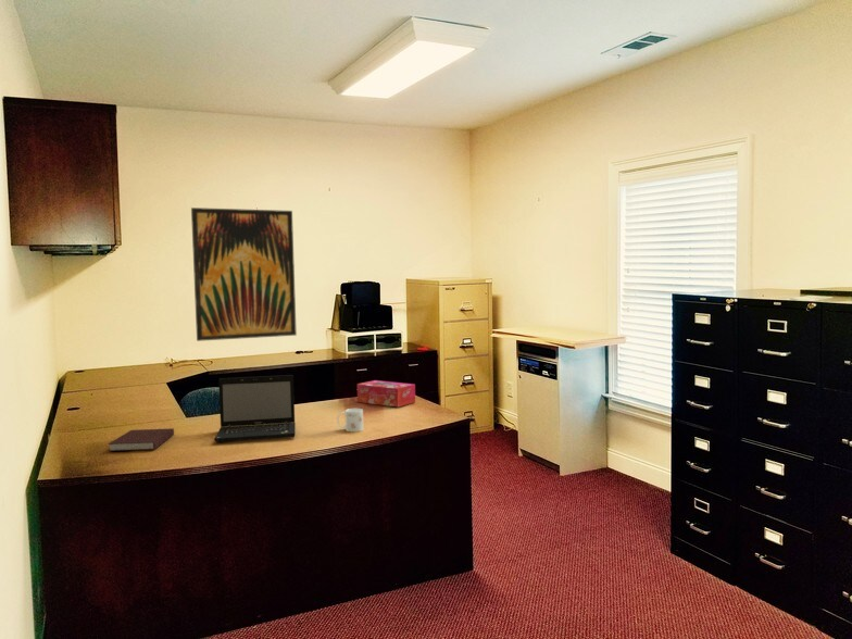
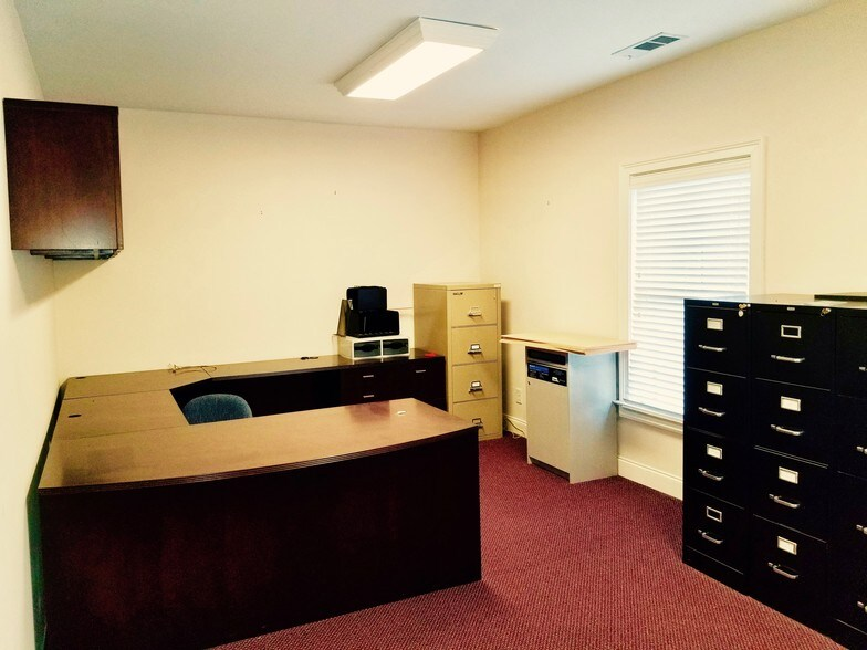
- wall art [190,206,298,342]
- notebook [108,427,175,452]
- laptop [213,374,297,443]
- tissue box [356,379,416,409]
- mug [336,408,364,433]
